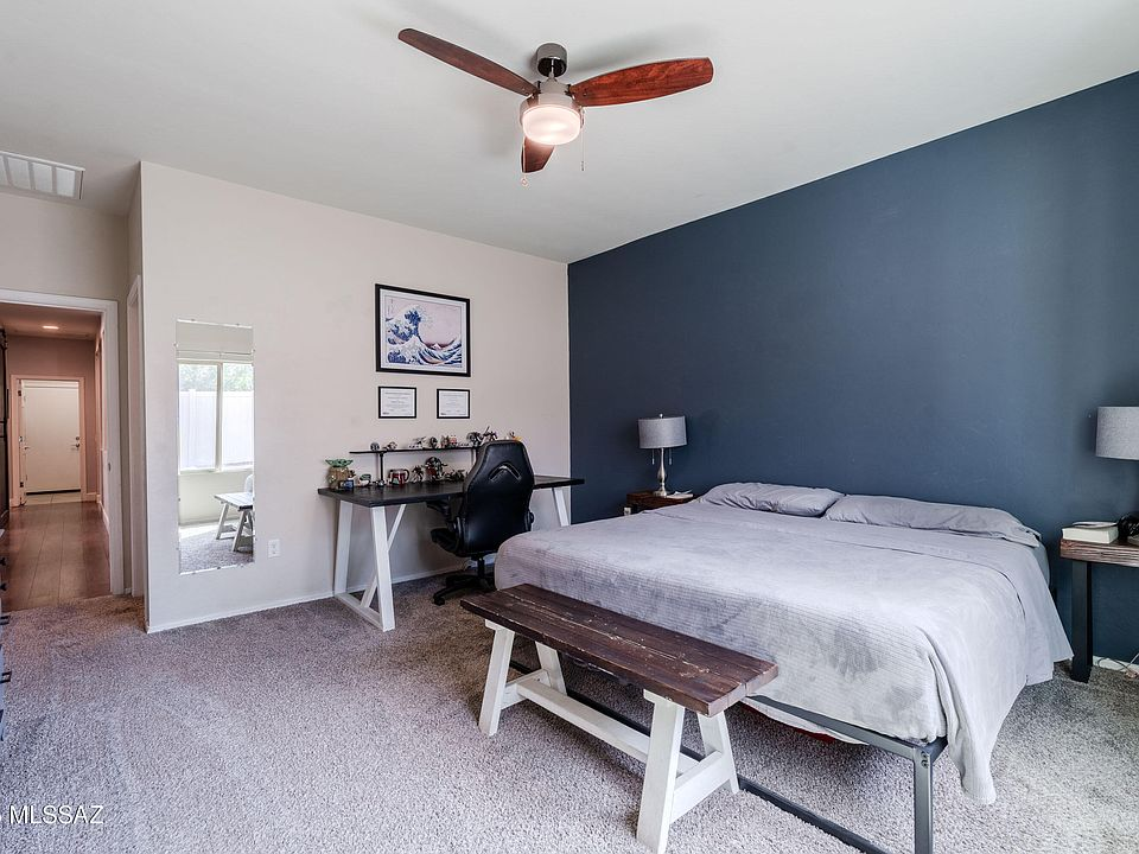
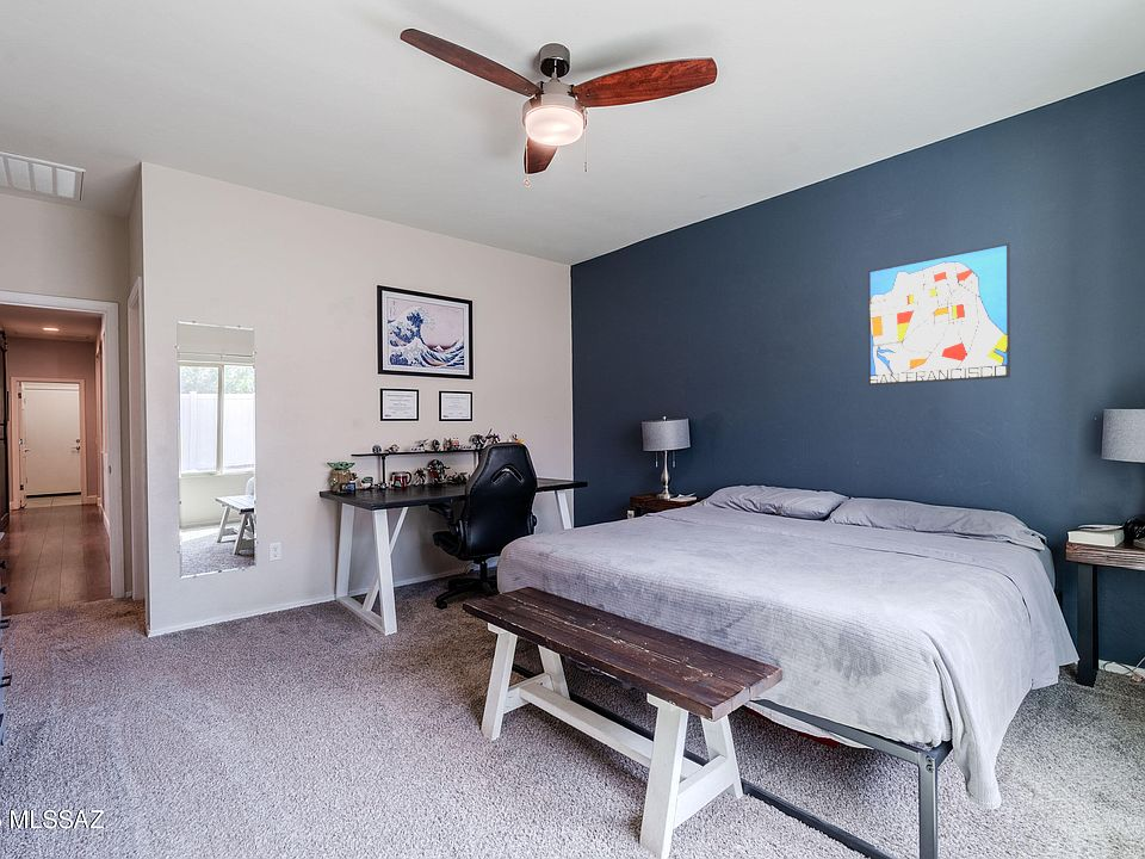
+ wall art [867,242,1011,387]
